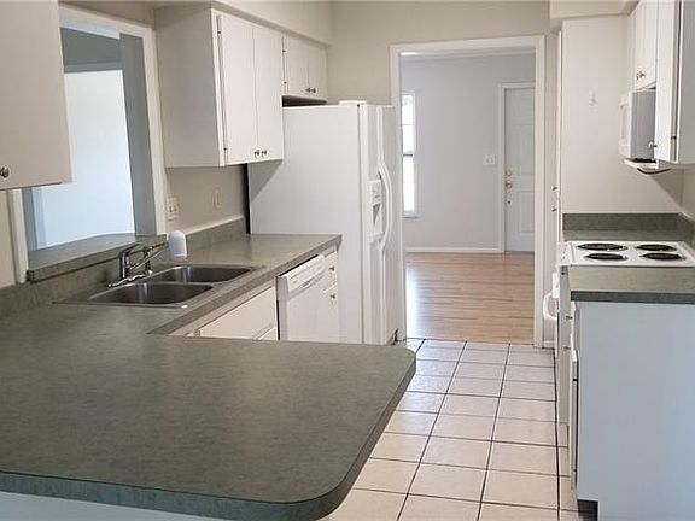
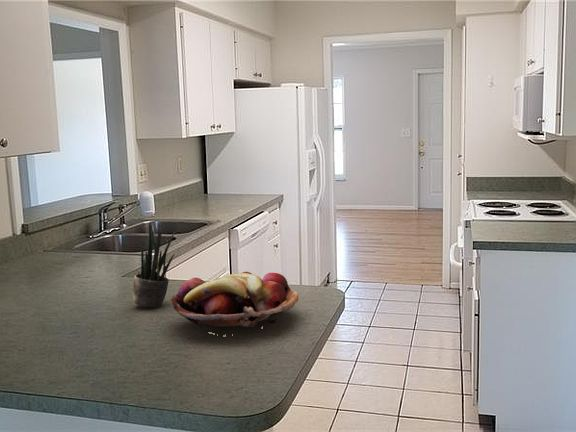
+ fruit basket [170,271,299,337]
+ potted plant [132,221,175,308]
